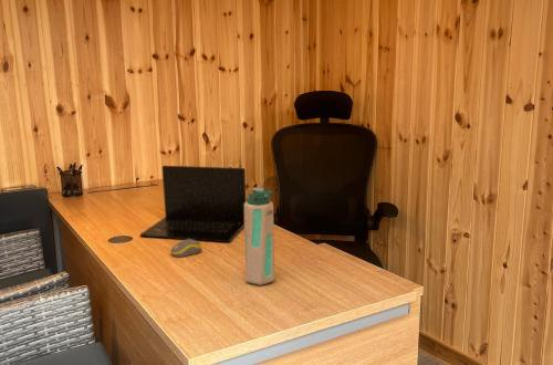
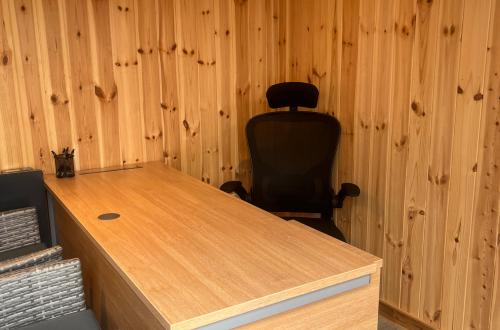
- water bottle [243,187,275,286]
- laptop [139,165,247,243]
- computer mouse [169,239,202,258]
